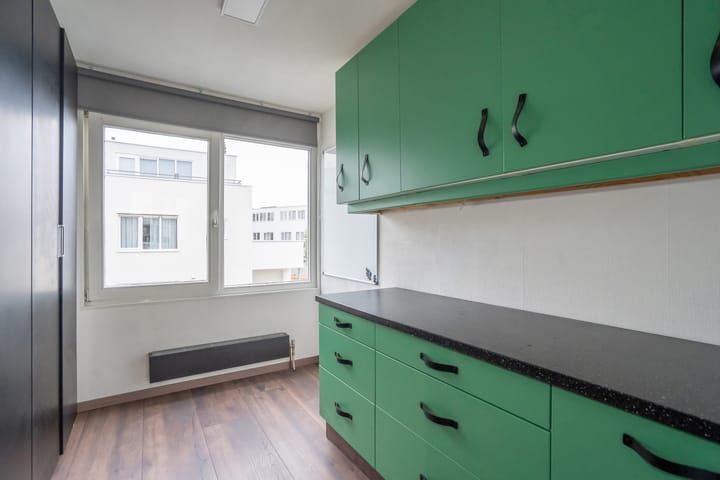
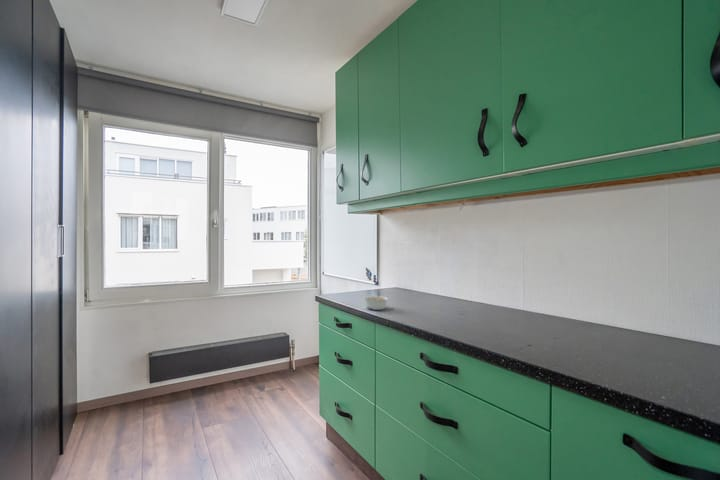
+ legume [362,292,390,311]
